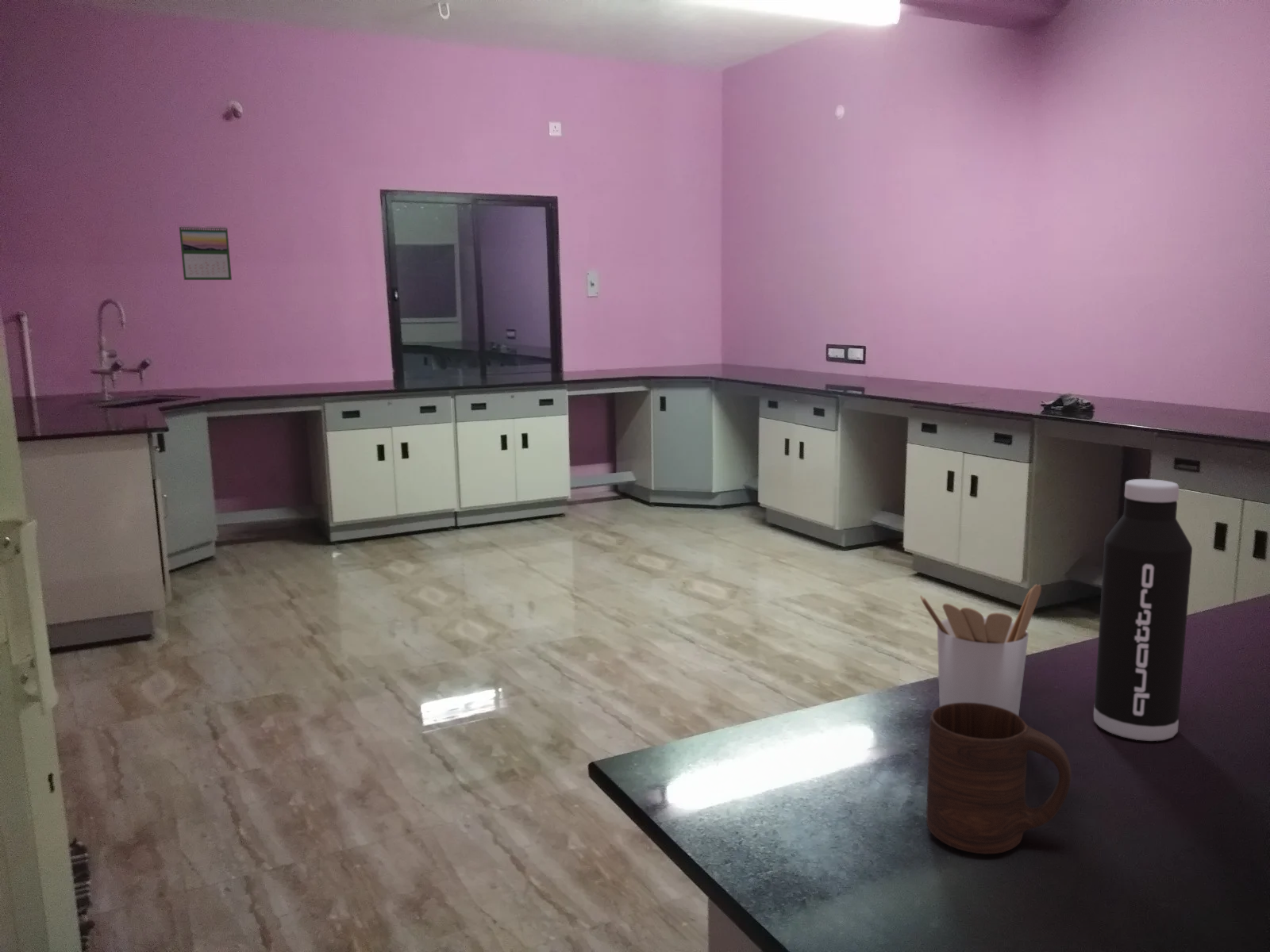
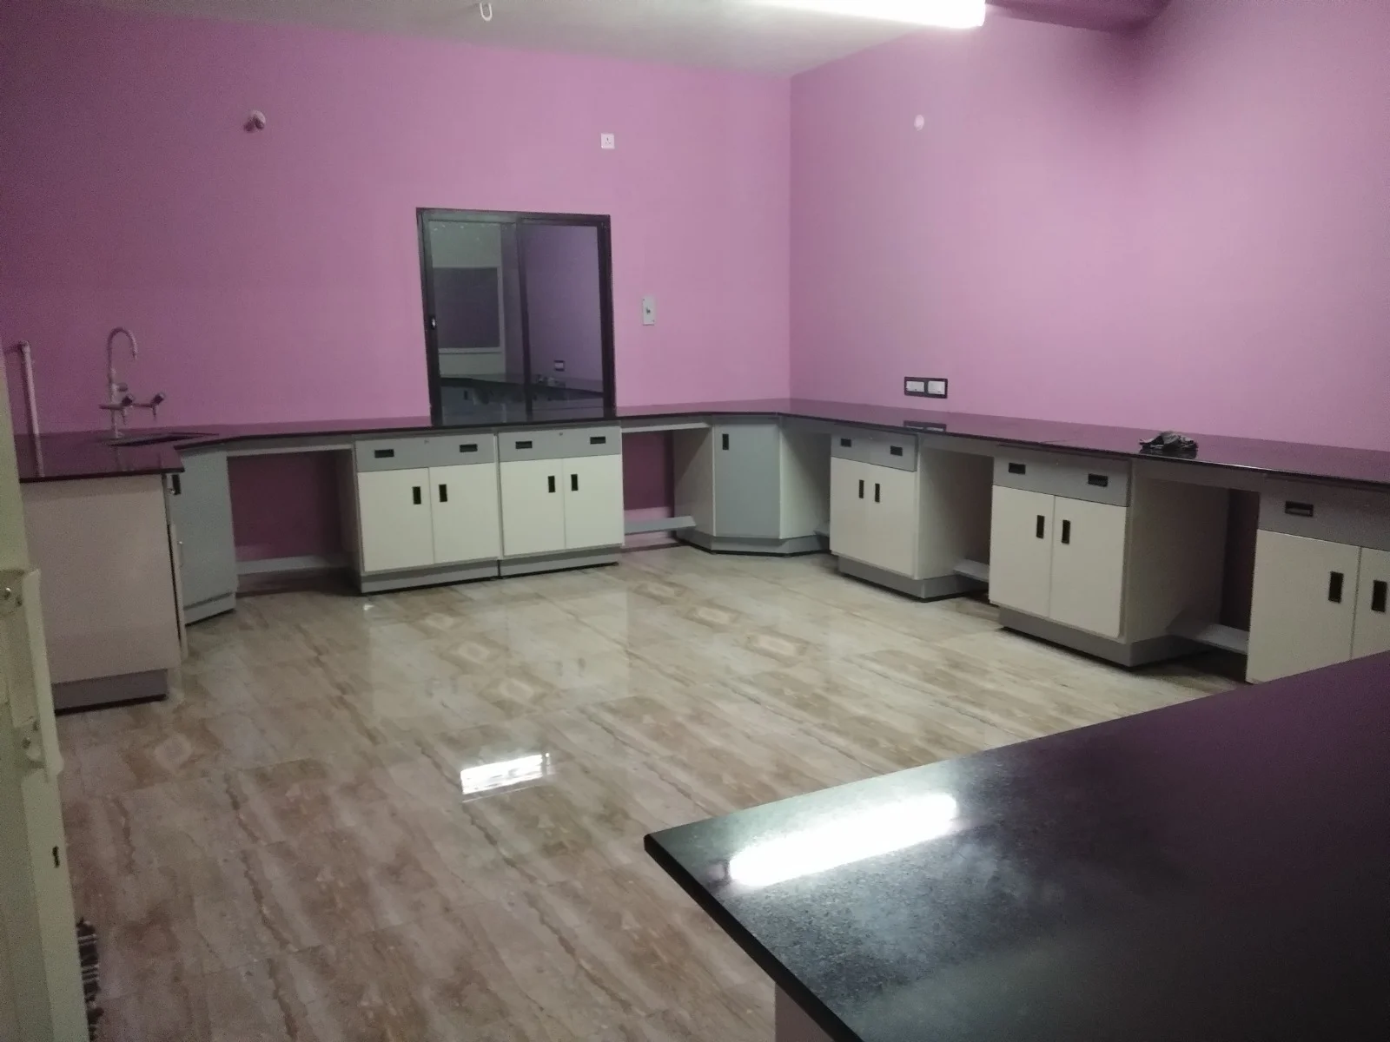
- water bottle [1093,478,1193,742]
- cup [926,703,1072,854]
- utensil holder [919,584,1042,716]
- calendar [179,225,233,281]
